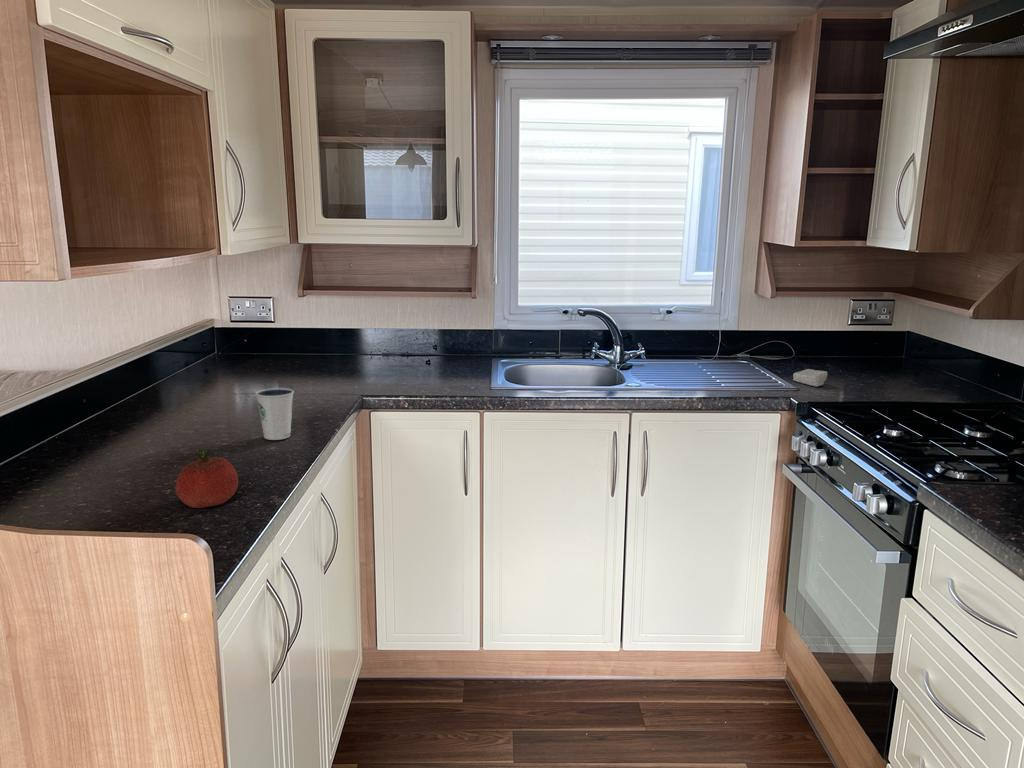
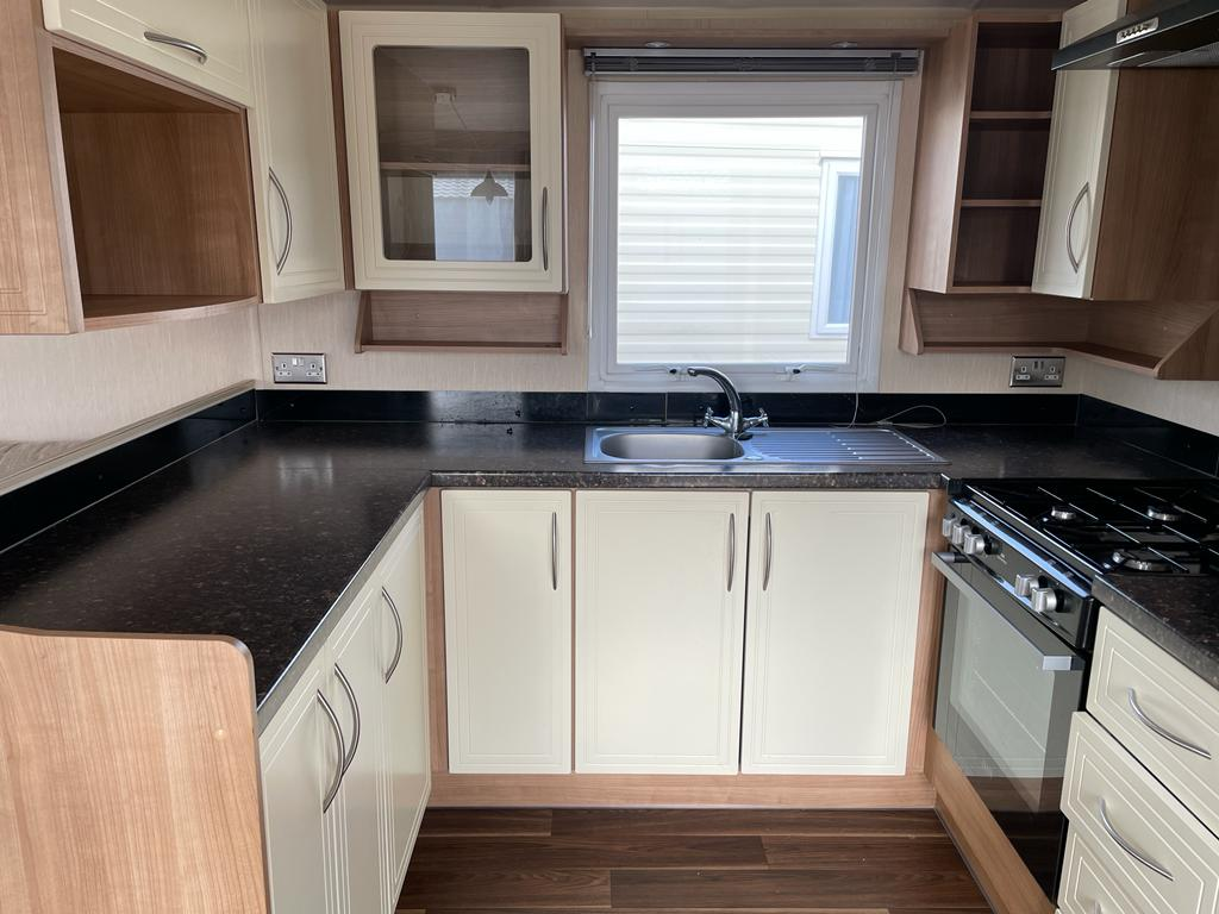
- fruit [175,447,239,509]
- dixie cup [254,387,295,441]
- soap bar [792,368,828,387]
